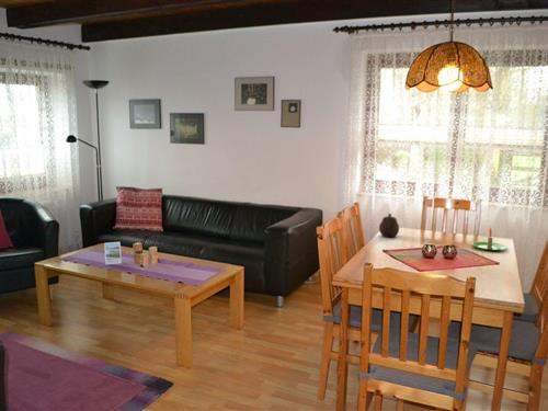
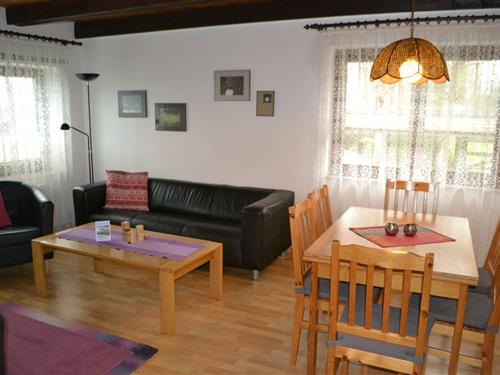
- teapot [378,213,400,238]
- candle [471,227,509,252]
